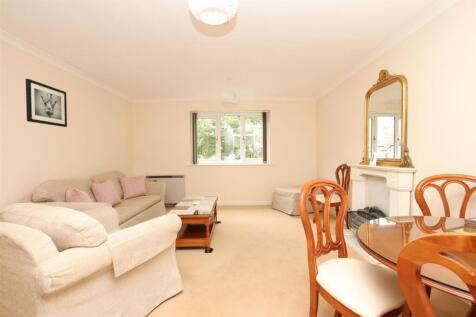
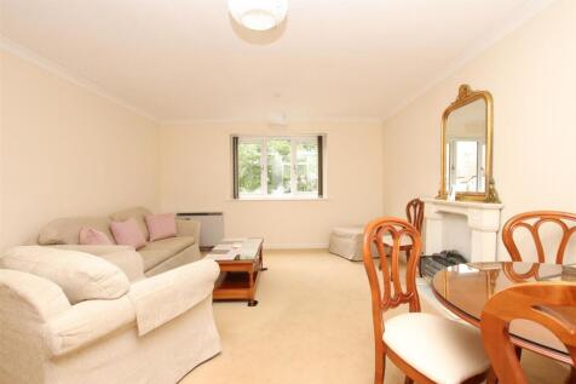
- wall art [25,78,68,128]
